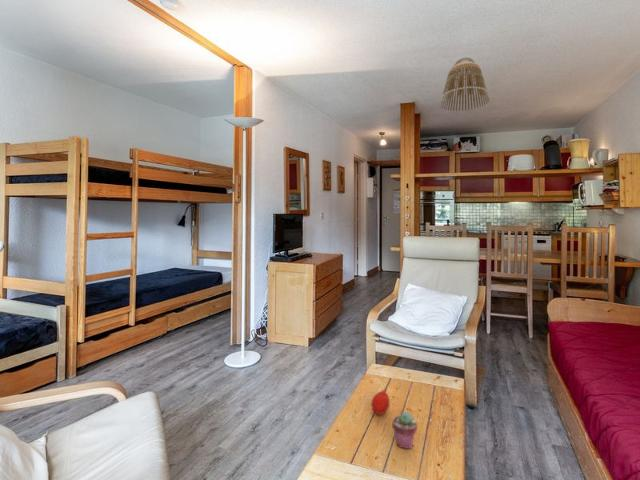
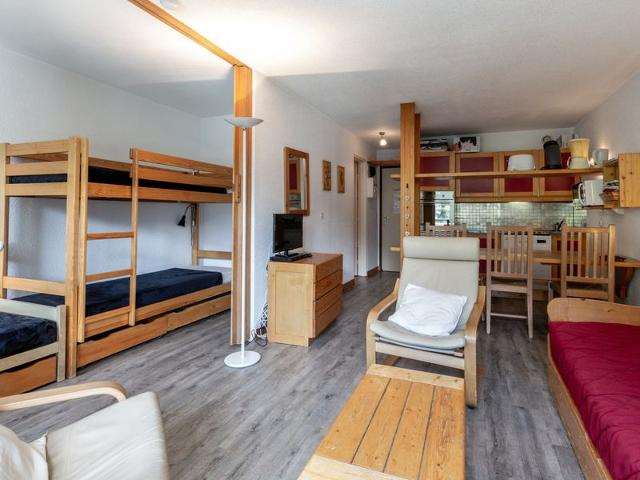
- lamp shade [439,56,490,112]
- potted succulent [391,411,418,450]
- fruit [371,388,391,416]
